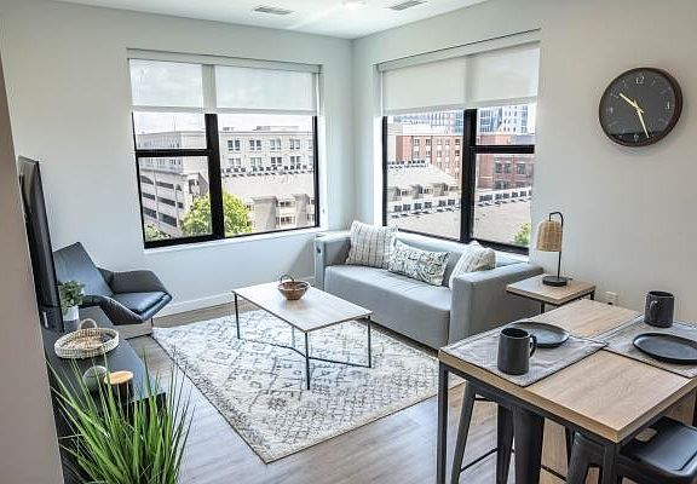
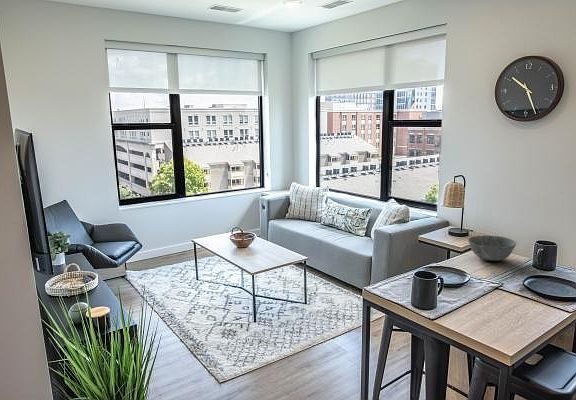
+ bowl [467,234,517,262]
